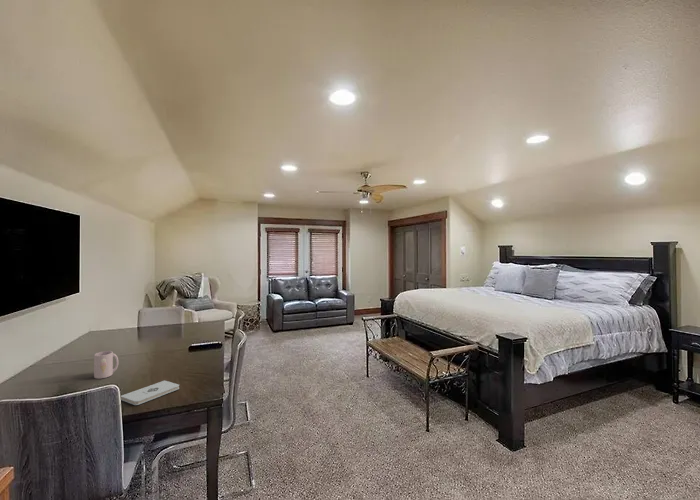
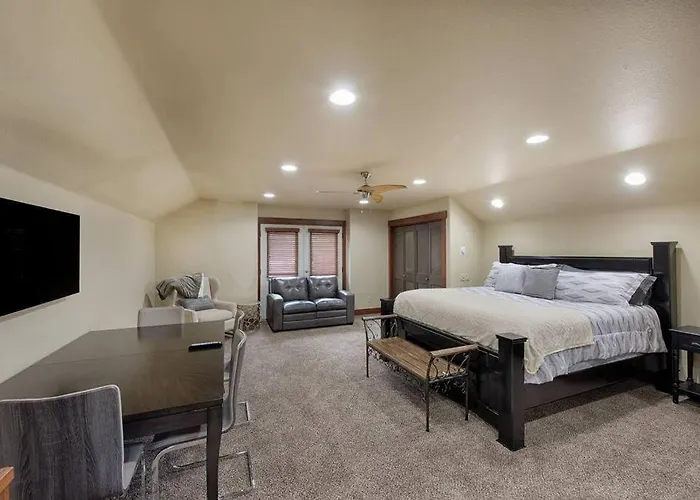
- mug [93,350,119,380]
- notepad [120,380,180,406]
